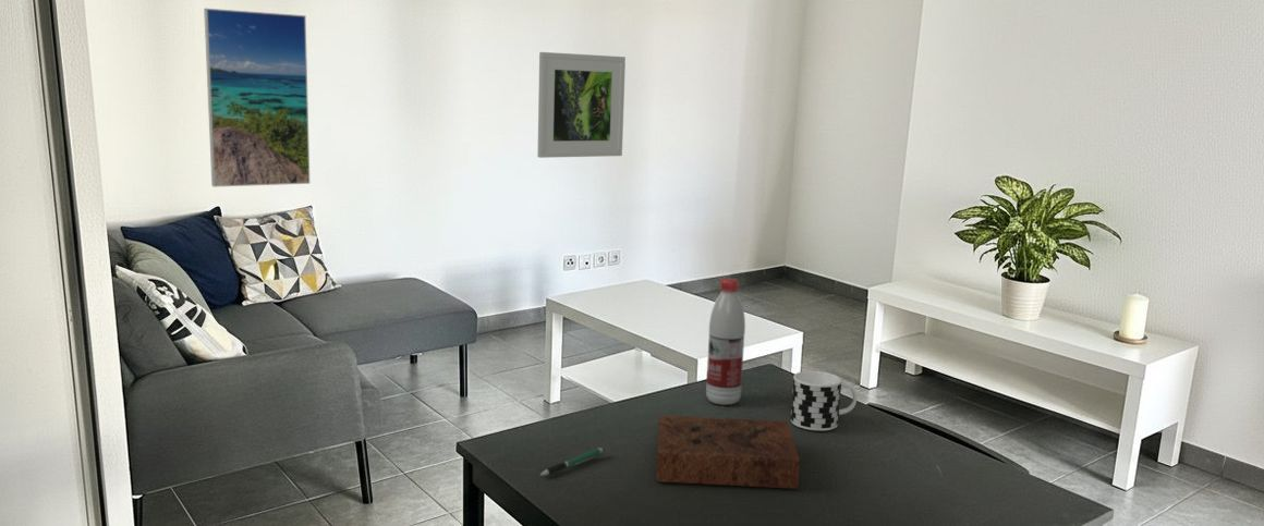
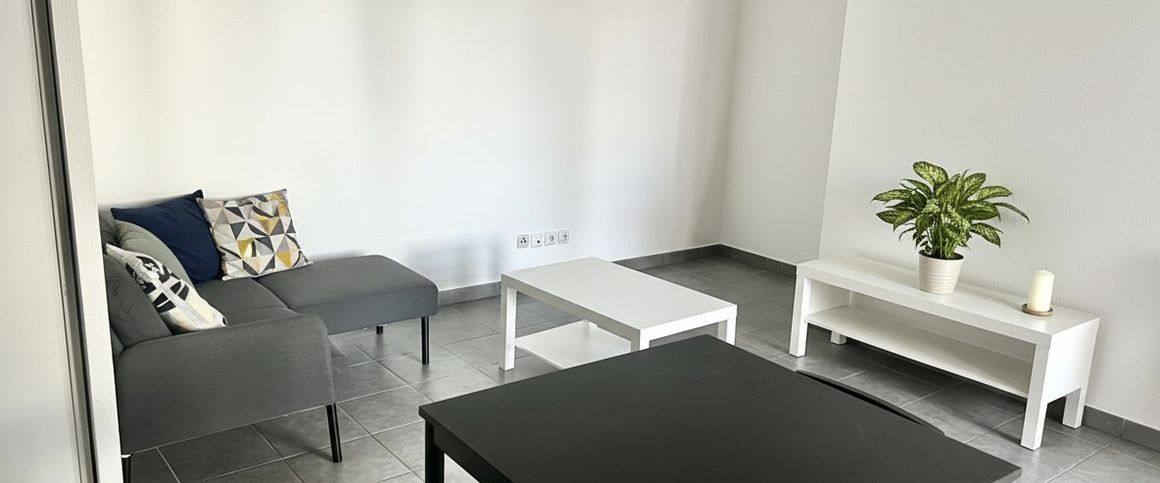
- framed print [536,51,627,159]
- book [655,414,801,490]
- cup [790,370,858,432]
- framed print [203,8,311,188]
- pen [539,447,605,477]
- water bottle [705,277,746,406]
